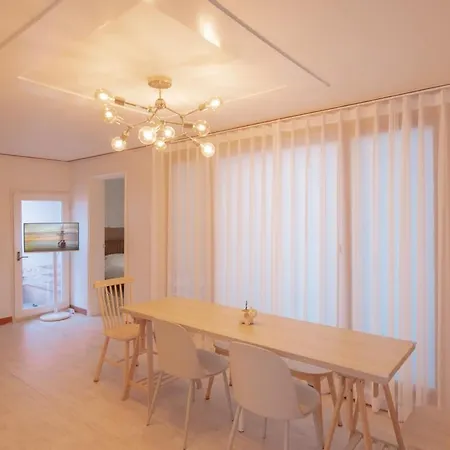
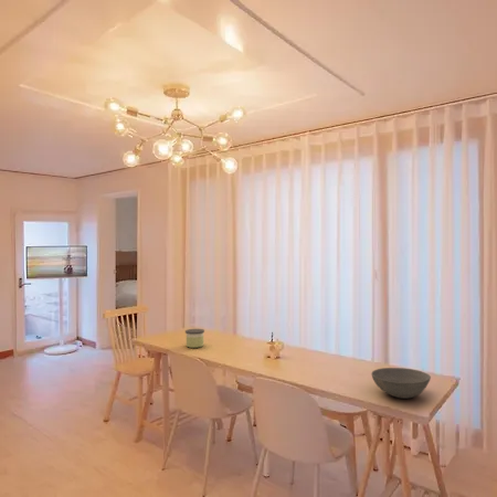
+ candle [184,328,205,349]
+ bowl [370,367,432,400]
